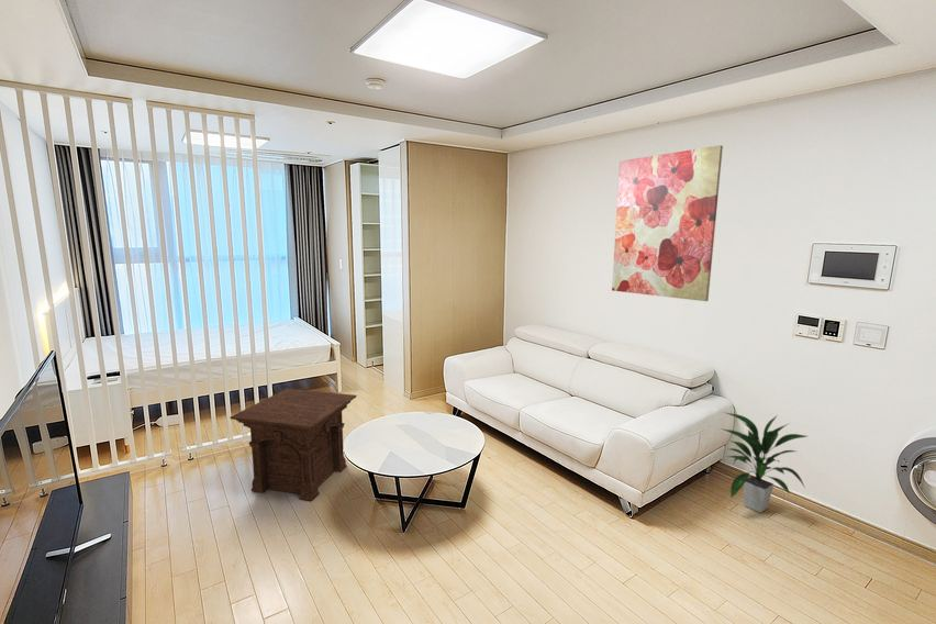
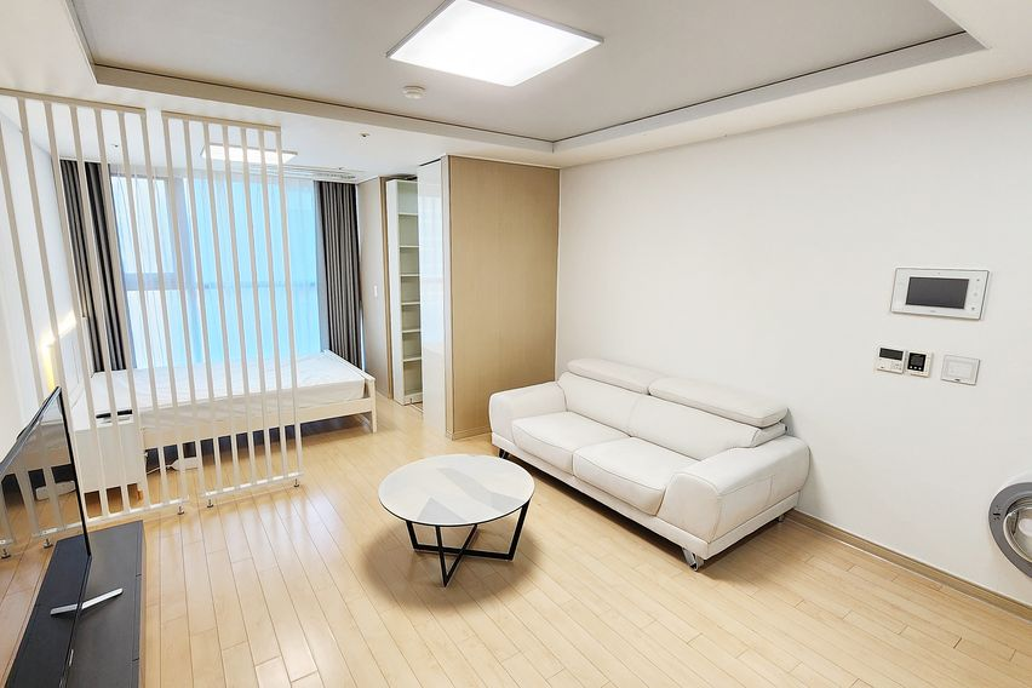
- wall art [611,144,724,302]
- indoor plant [720,411,807,514]
- side table [230,387,357,502]
